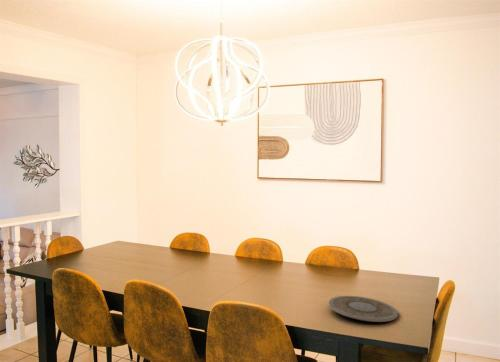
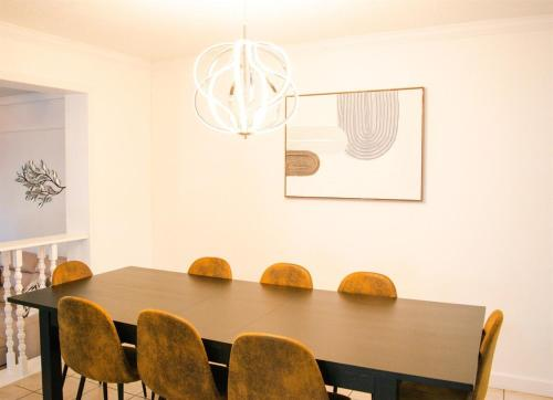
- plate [328,295,399,323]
